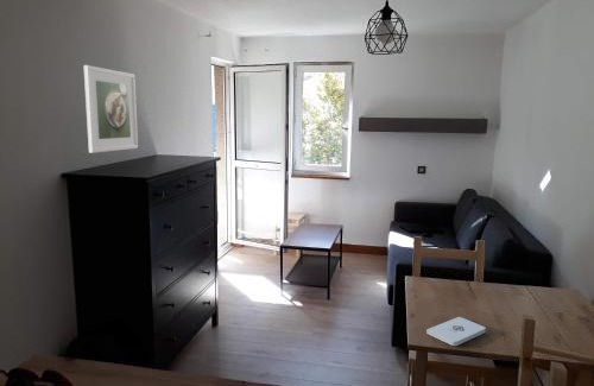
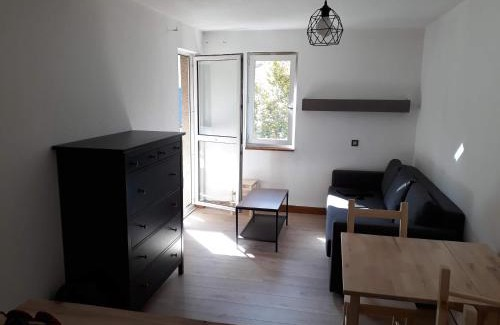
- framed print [83,64,139,154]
- notepad [425,316,487,347]
